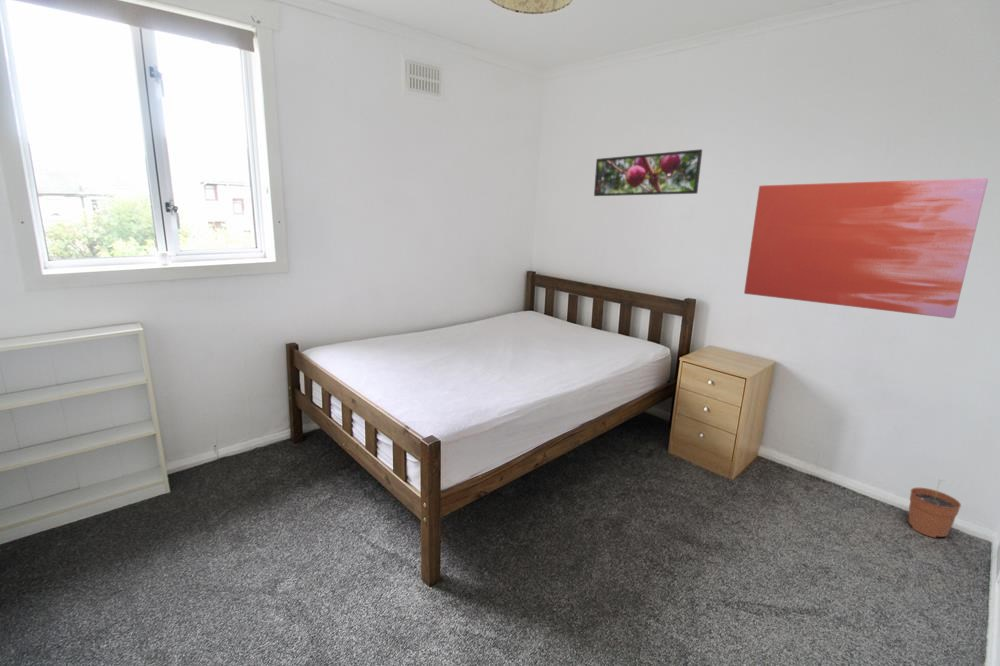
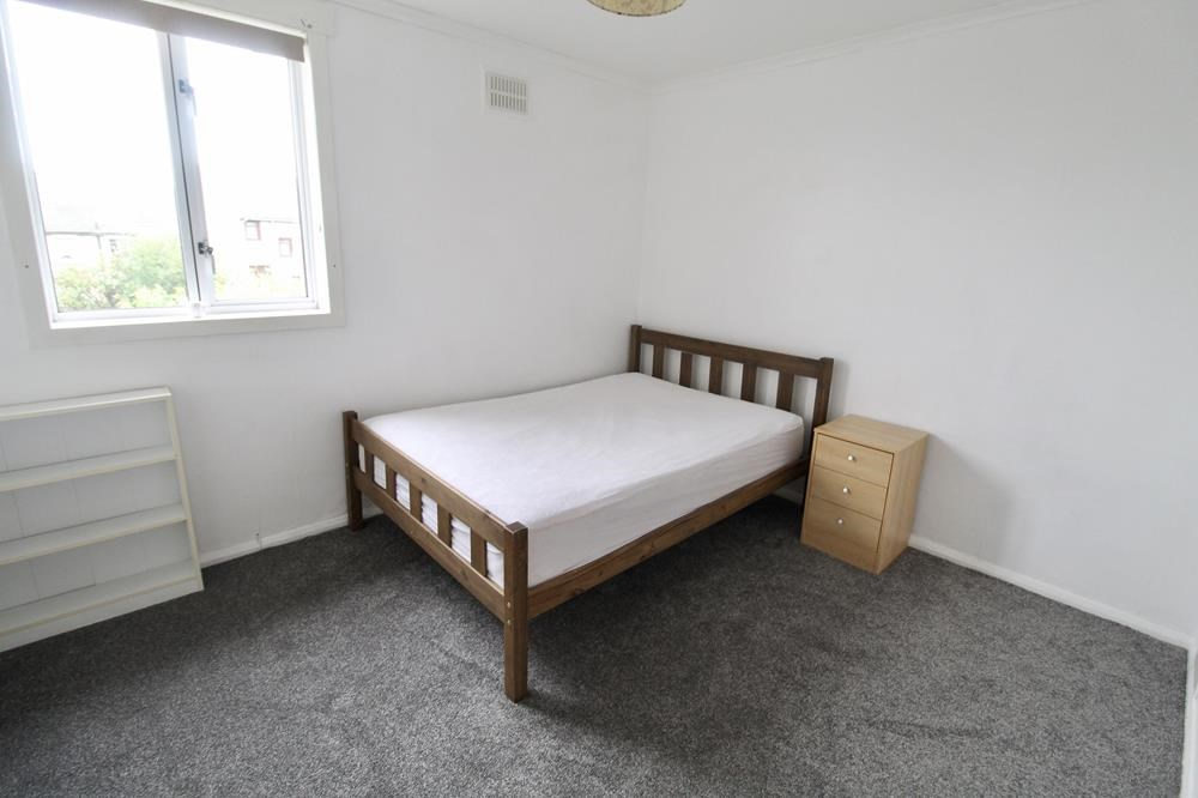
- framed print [593,148,703,197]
- wall art [743,177,989,319]
- plant pot [908,479,962,539]
